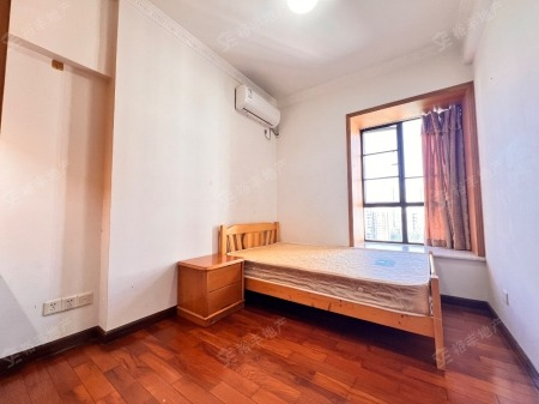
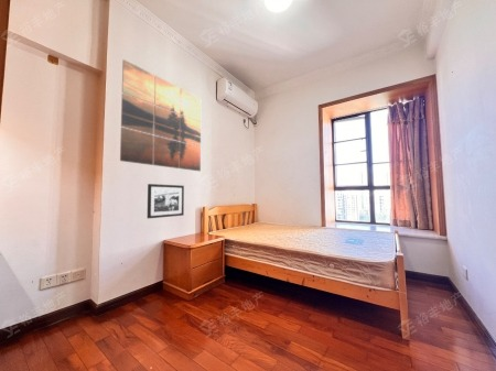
+ wall art [119,58,202,172]
+ picture frame [147,183,185,219]
